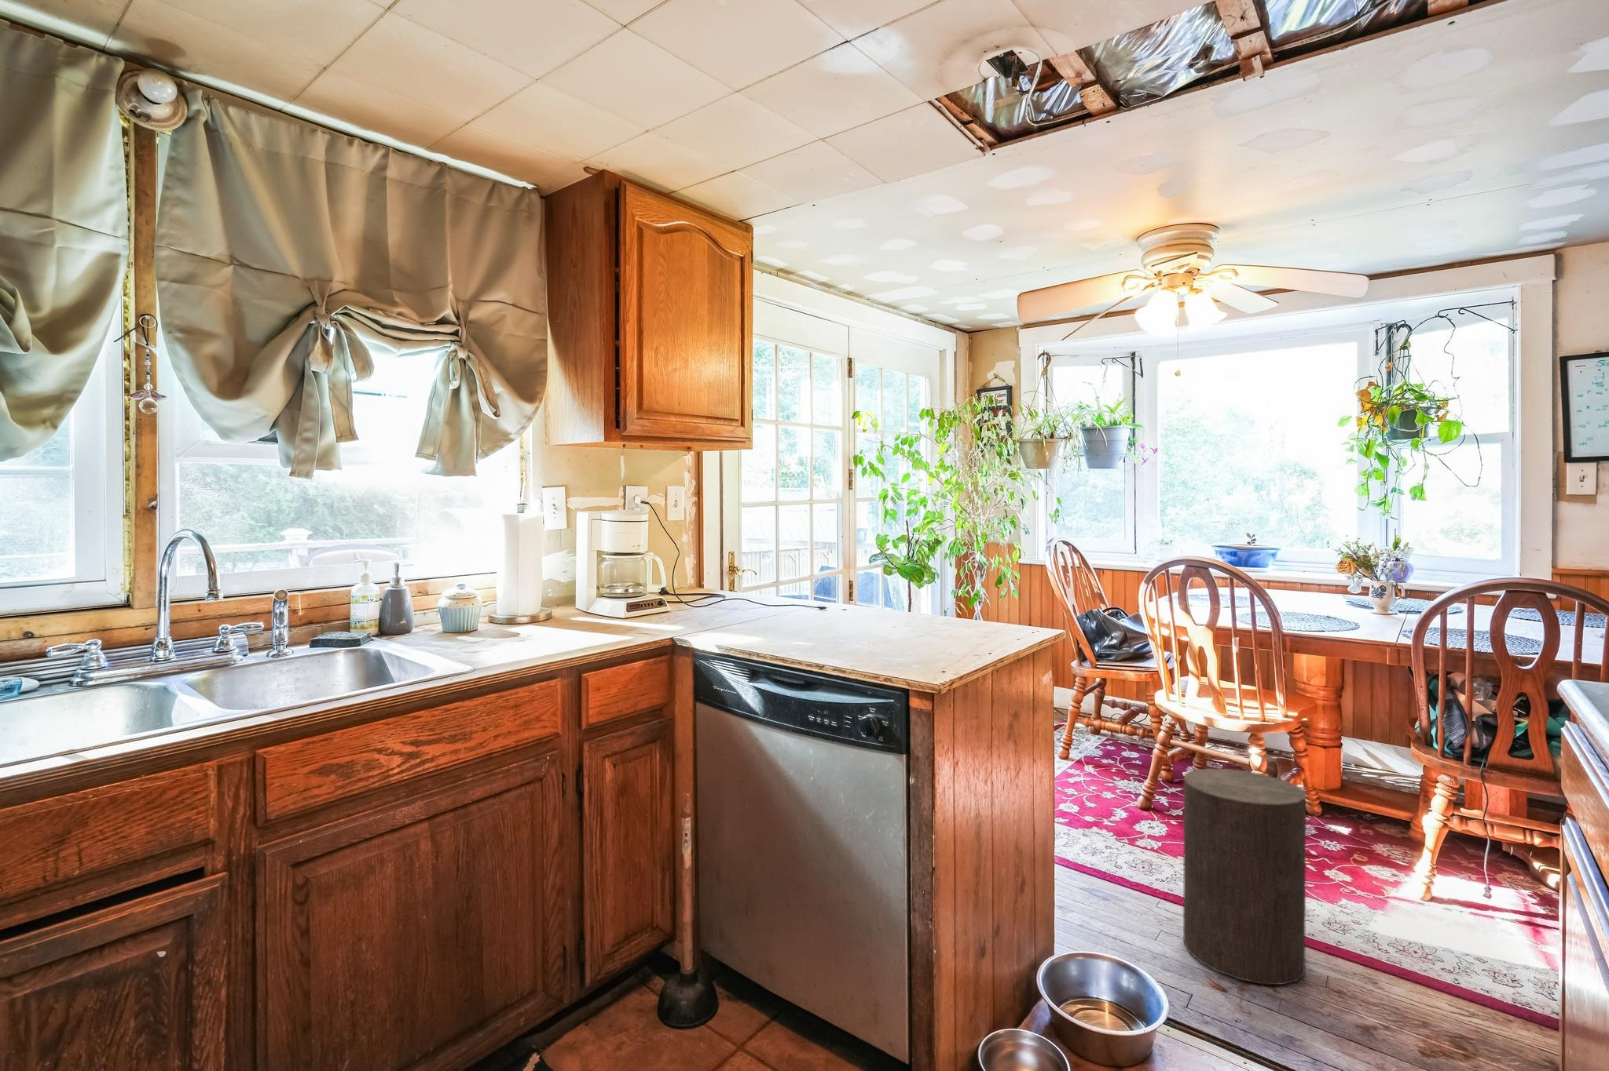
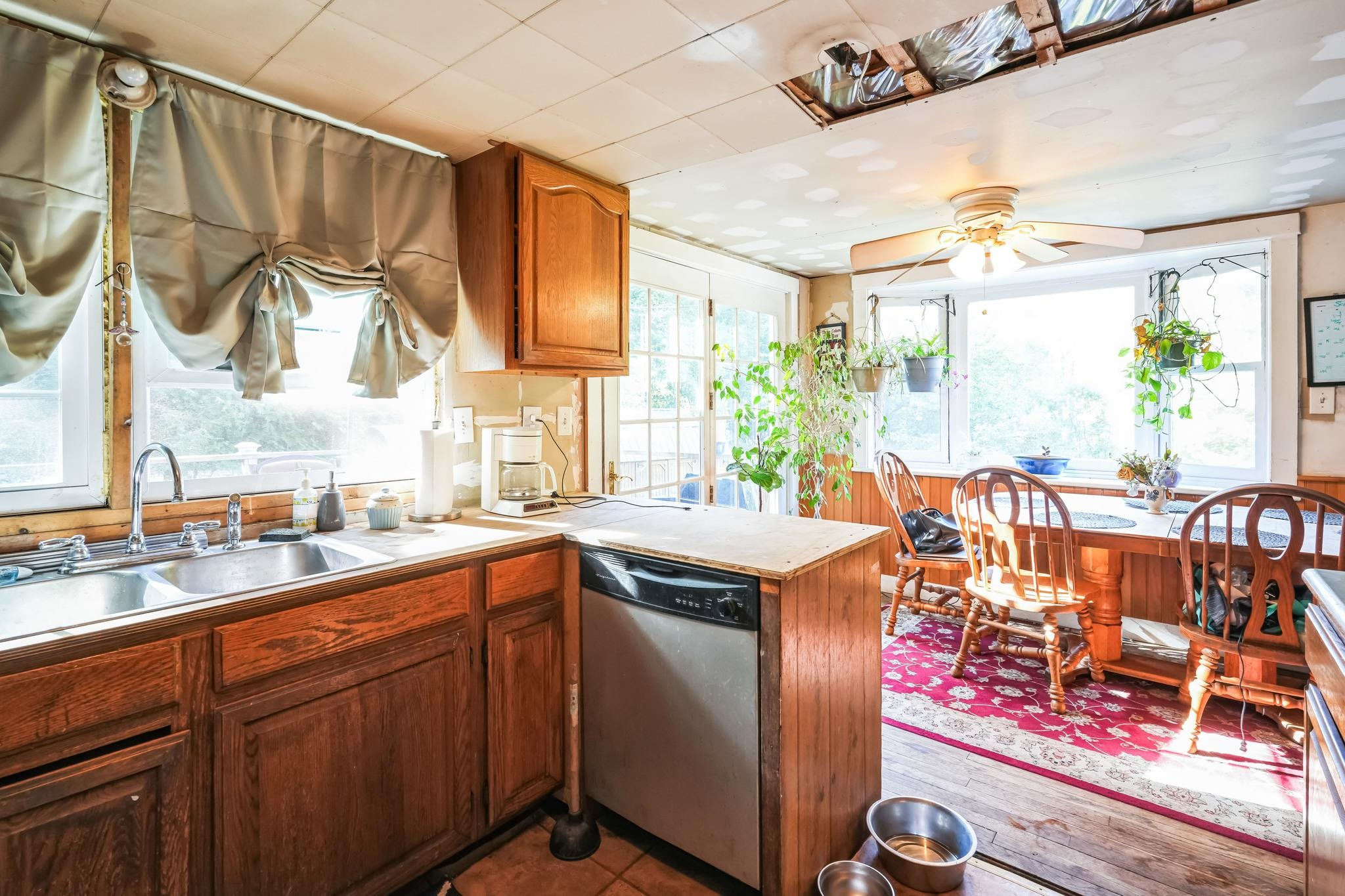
- stool [1182,769,1306,985]
